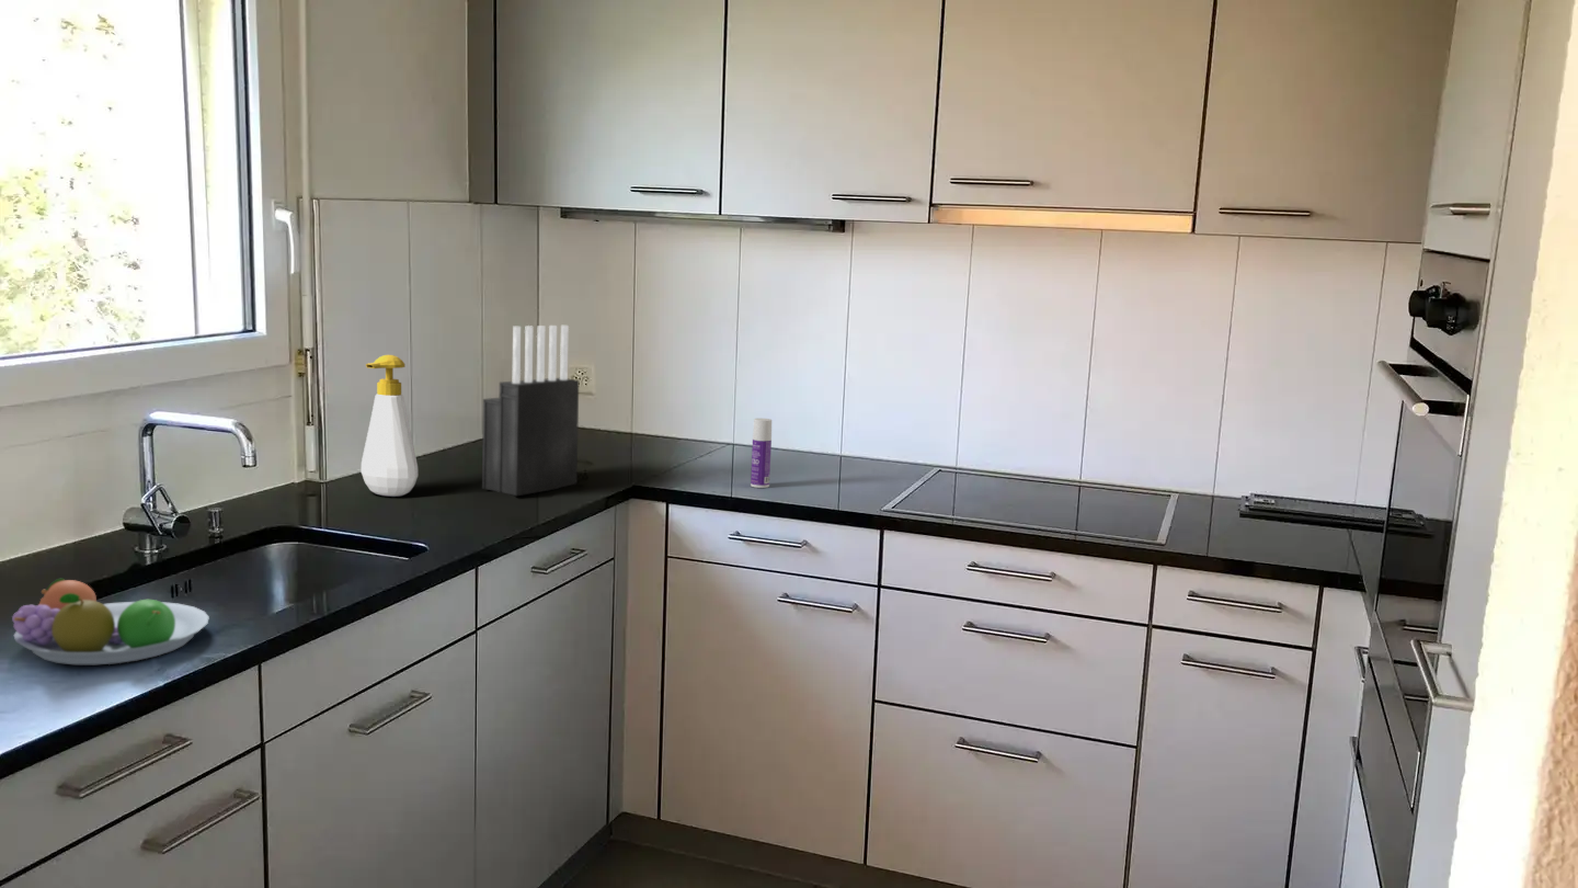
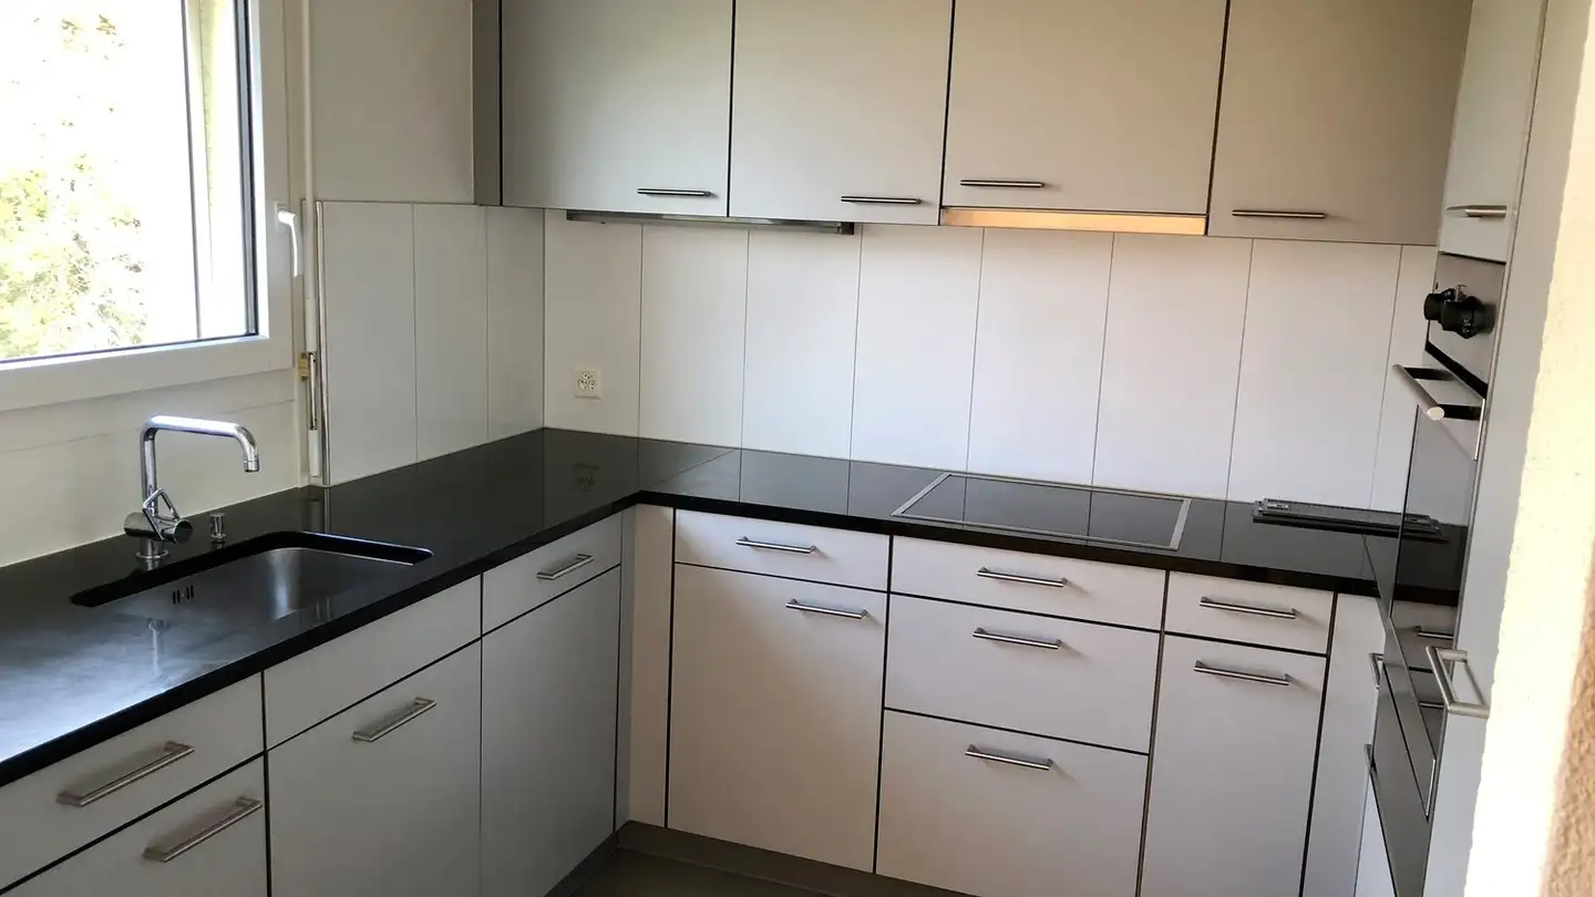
- bottle [750,418,773,489]
- fruit bowl [11,578,210,665]
- knife block [481,325,580,497]
- soap bottle [361,354,419,498]
